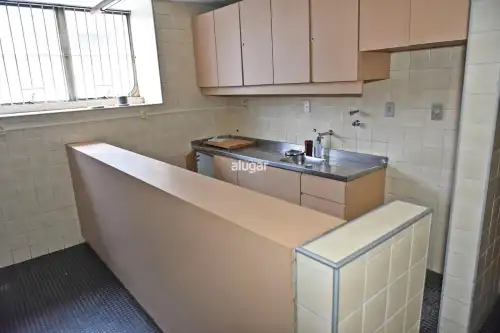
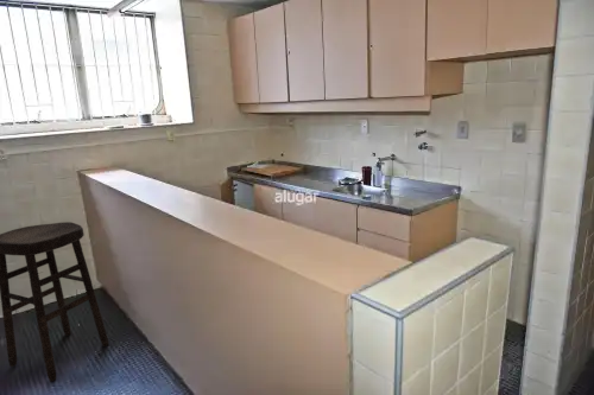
+ stool [0,221,109,383]
